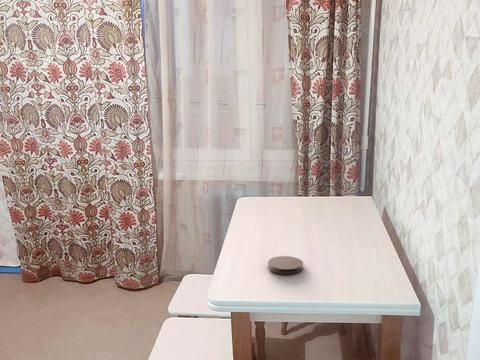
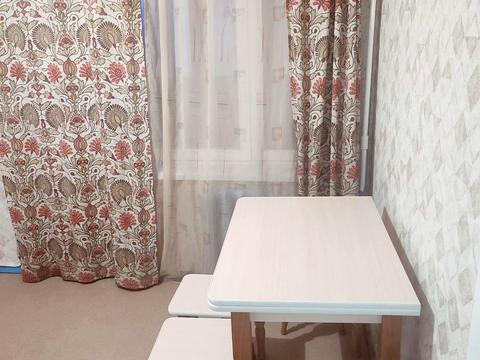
- coaster [267,255,304,275]
